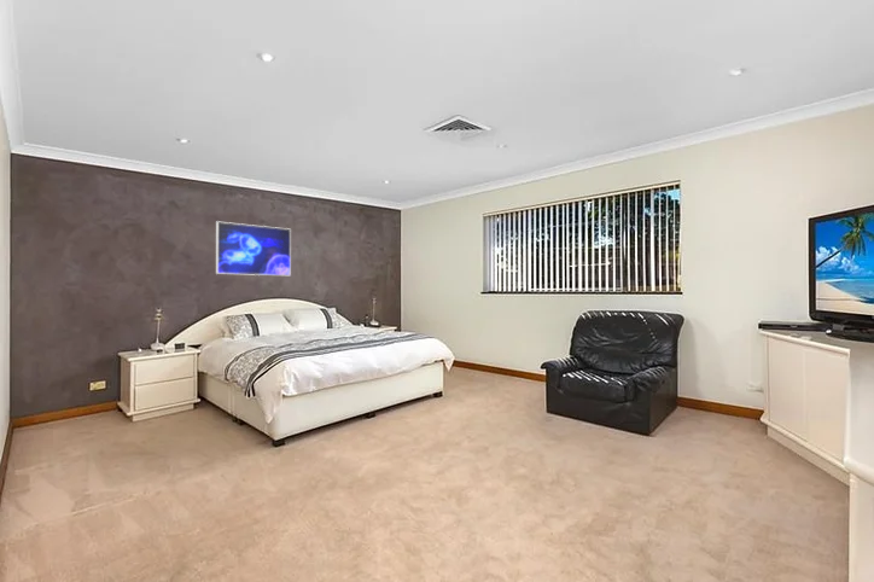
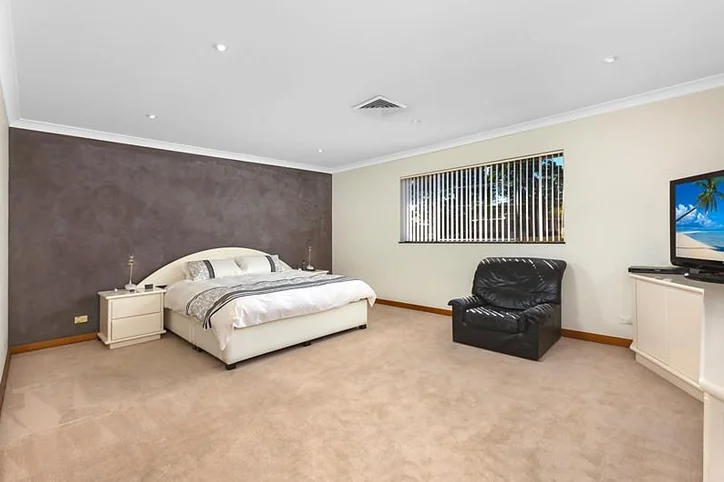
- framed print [215,220,292,277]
